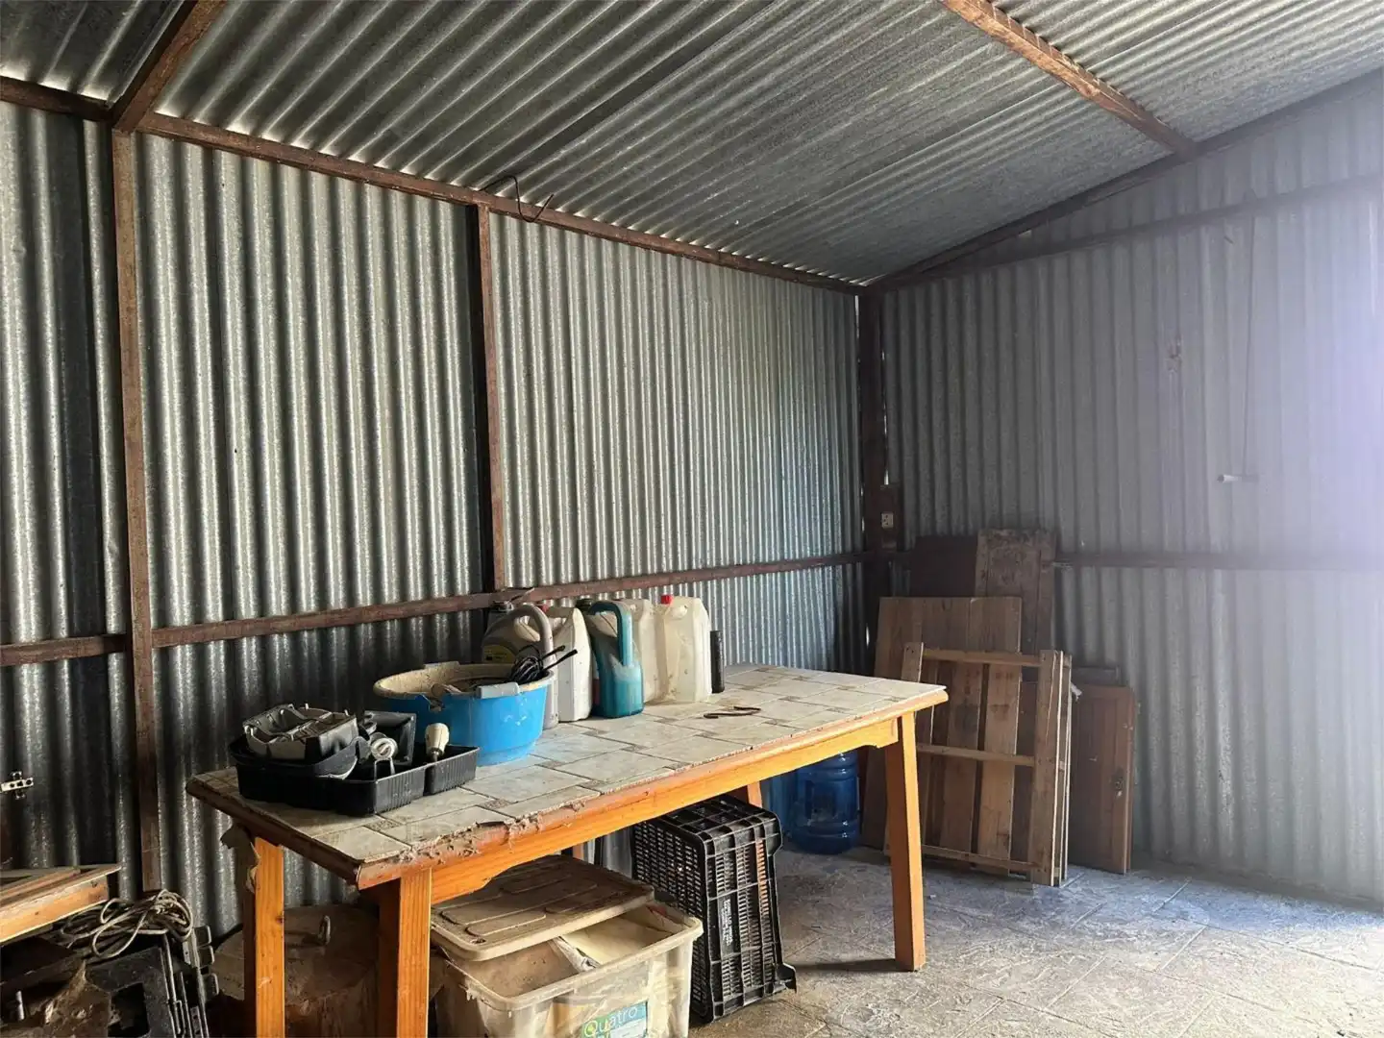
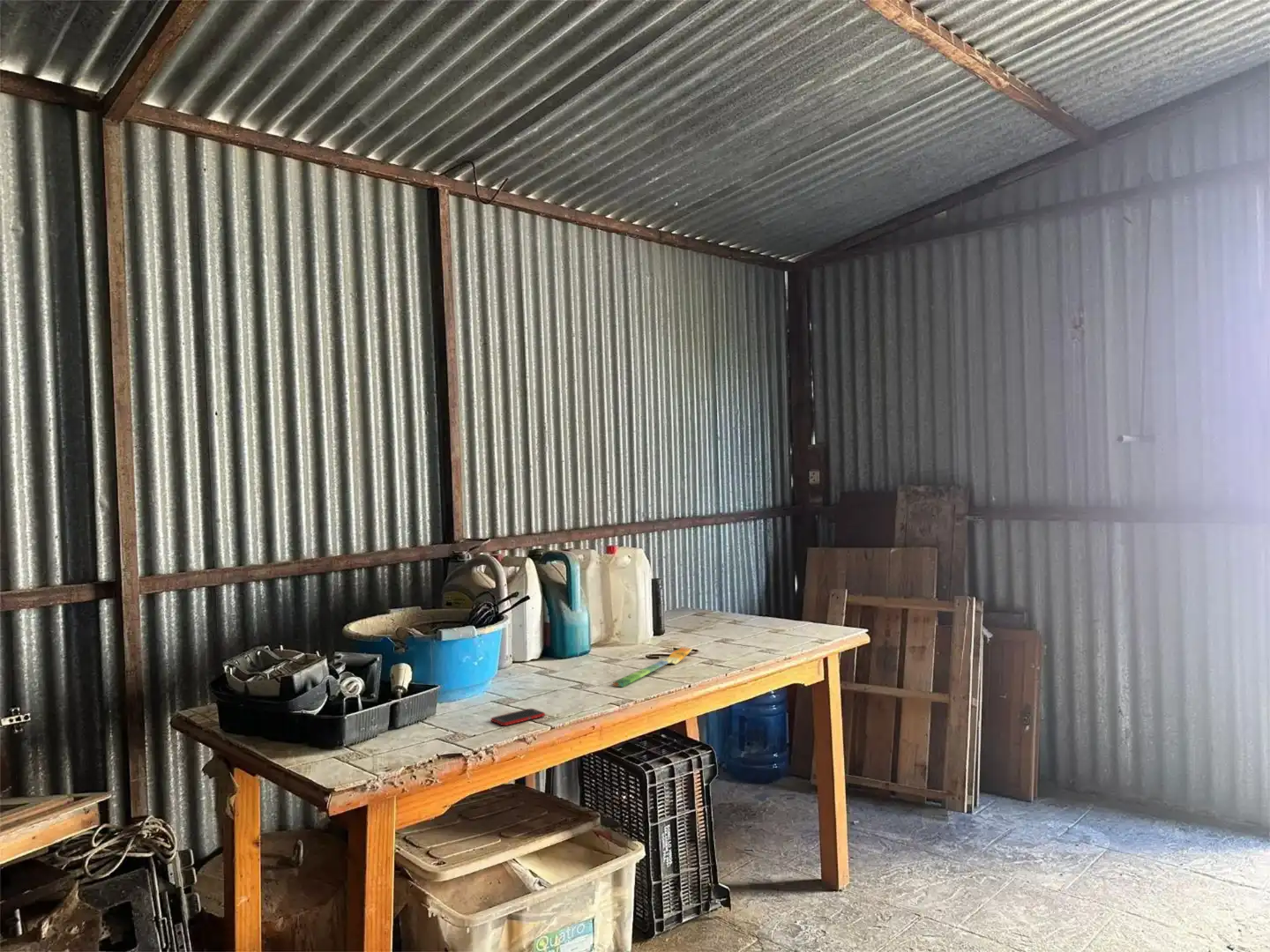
+ cell phone [490,708,546,726]
+ tape measure [612,646,693,688]
